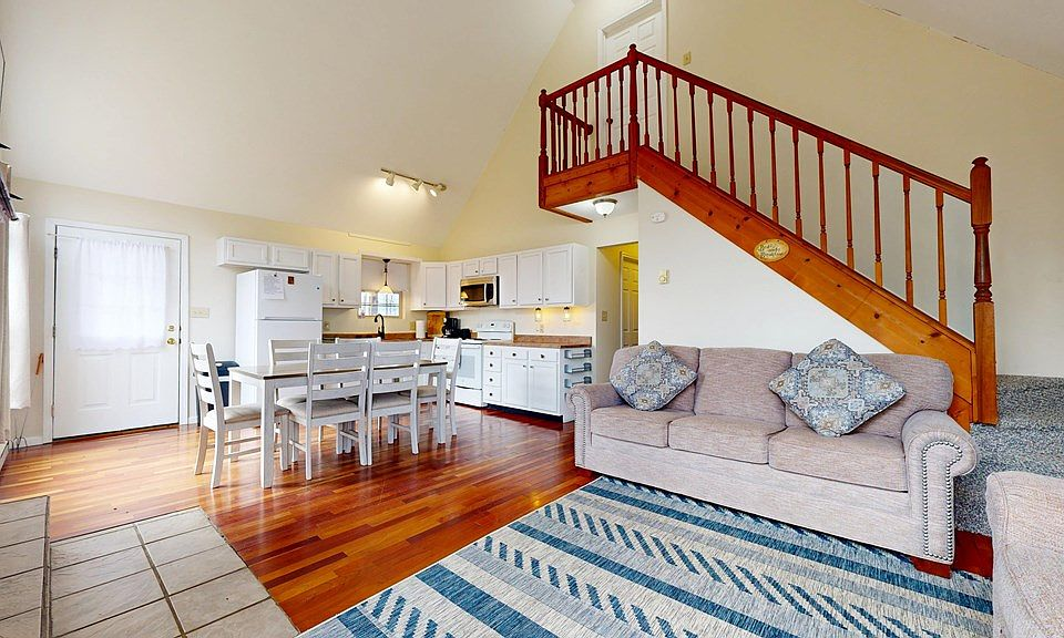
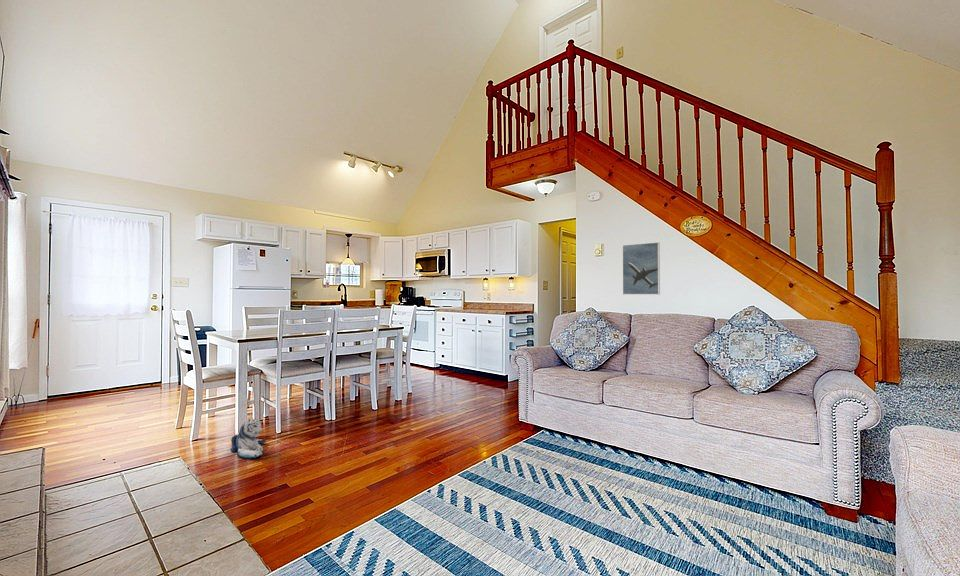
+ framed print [621,241,661,296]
+ plush toy [229,418,267,460]
